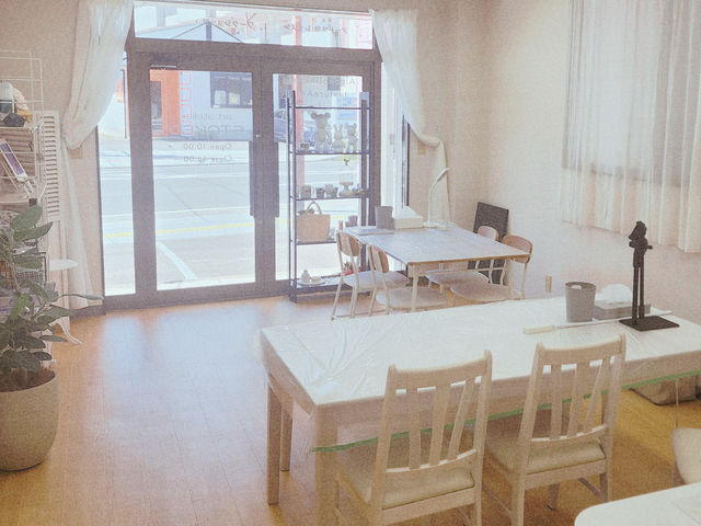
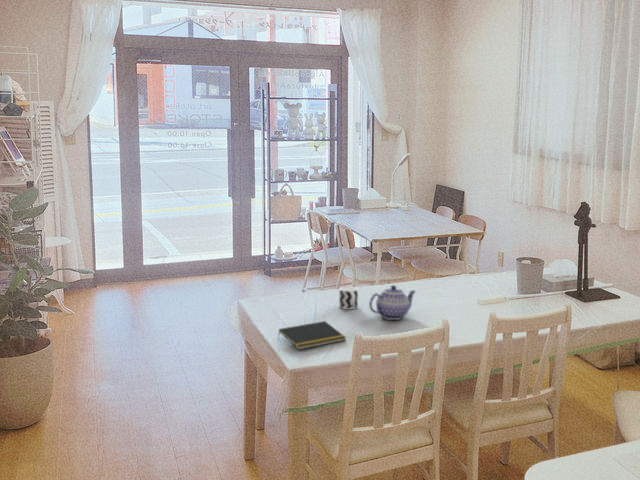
+ notepad [277,320,347,350]
+ cup [338,286,359,310]
+ teapot [368,284,417,321]
